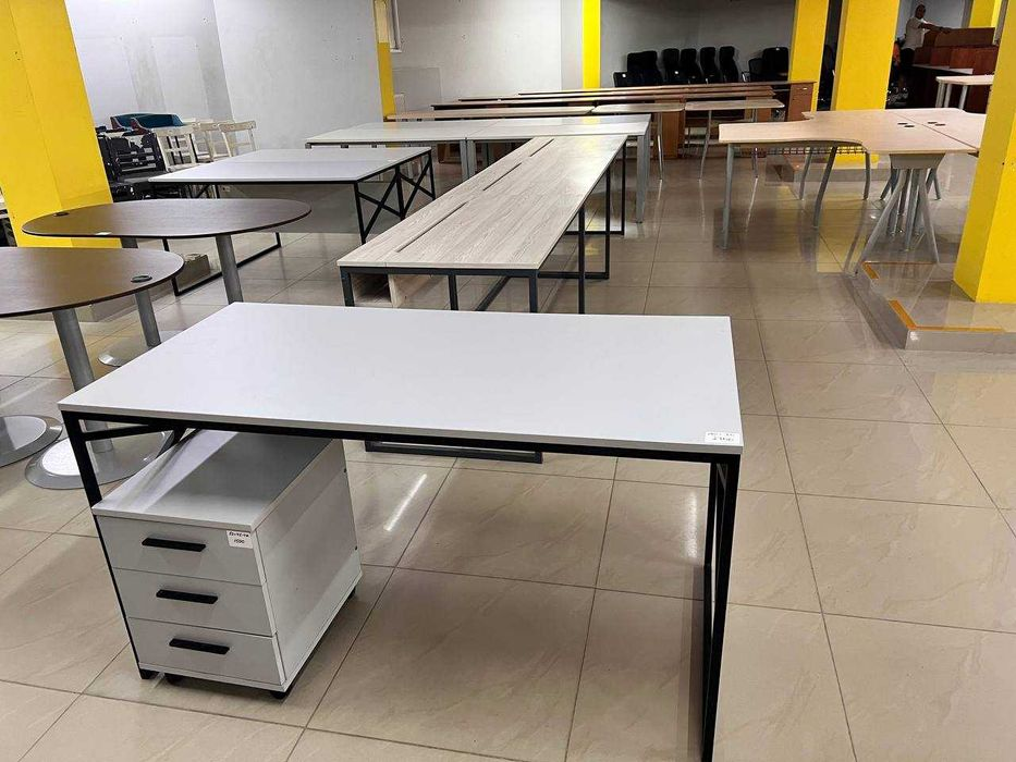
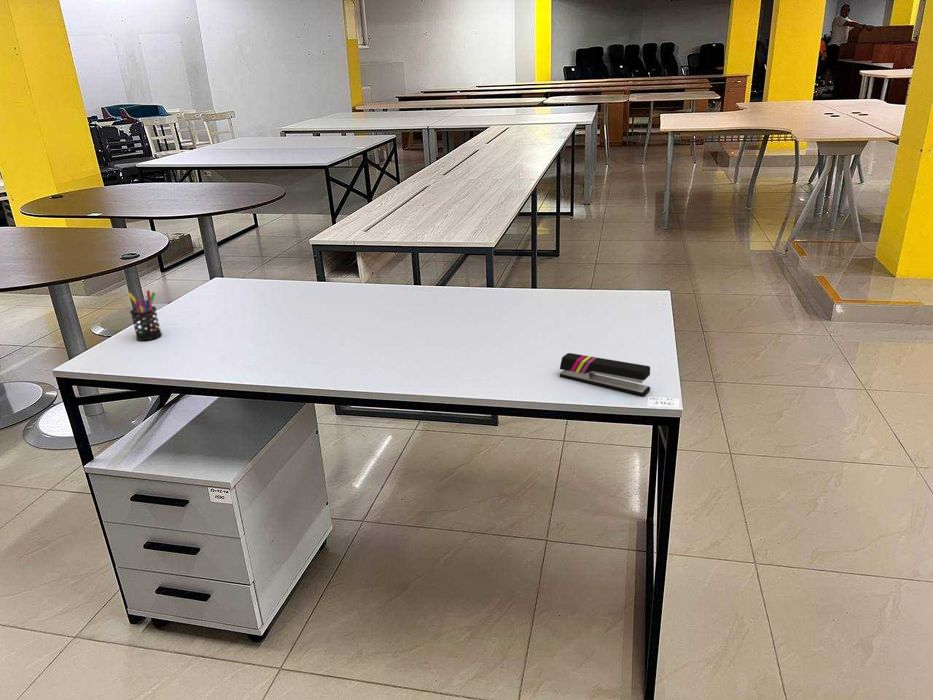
+ pen holder [127,289,163,342]
+ stapler [559,352,651,397]
